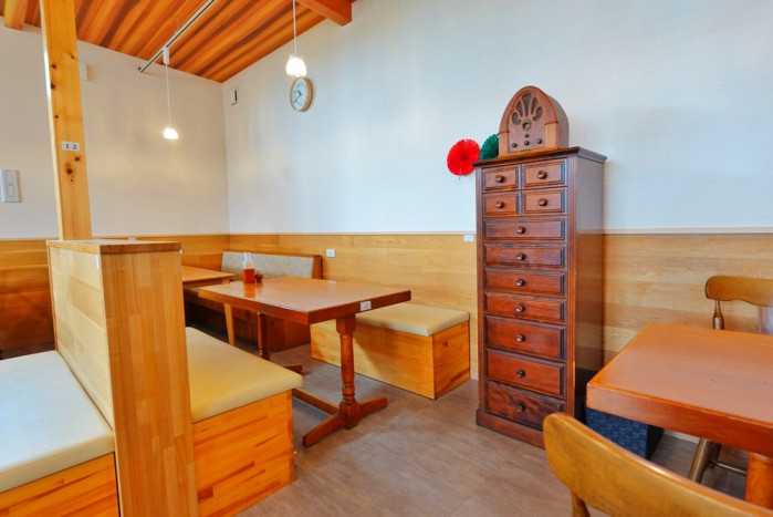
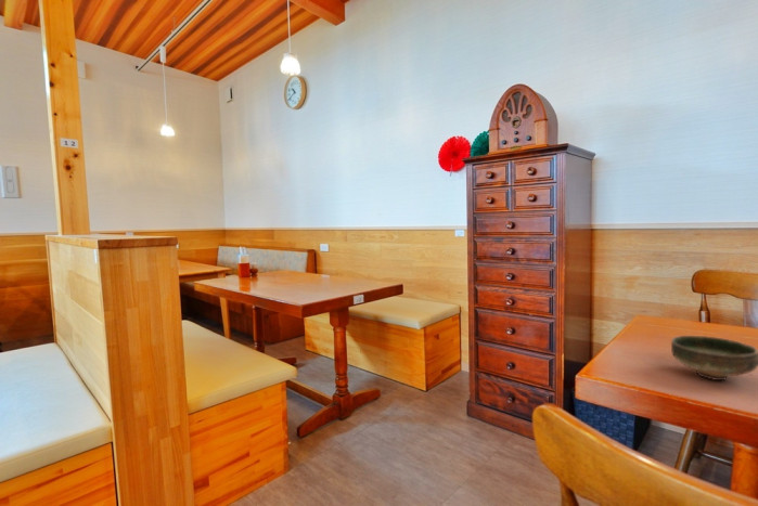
+ bowl [670,335,758,381]
